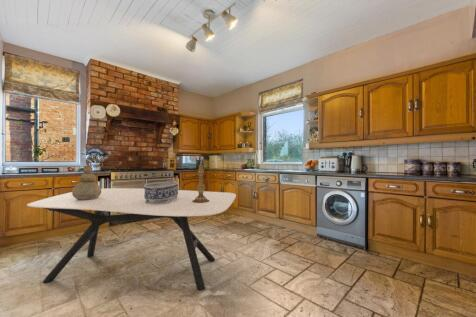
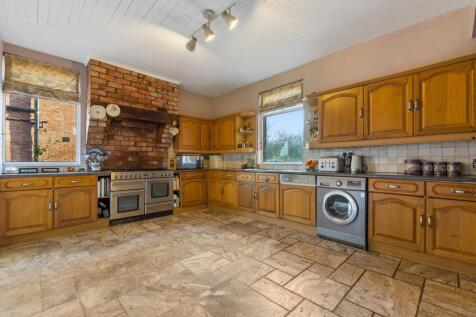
- decorative bowl [143,181,179,203]
- candlestick [192,160,209,203]
- vase [71,165,102,200]
- dining table [26,187,237,292]
